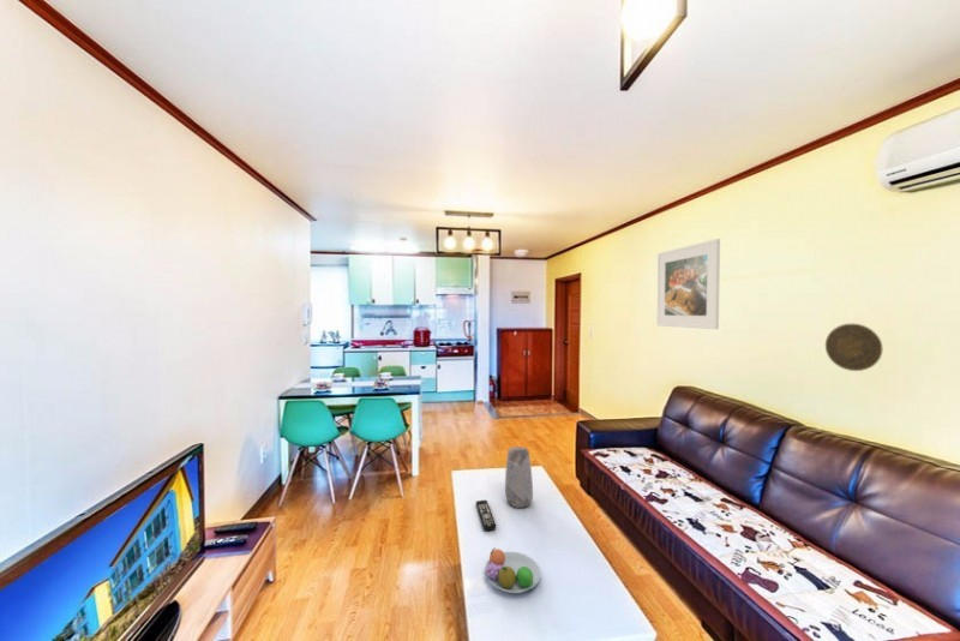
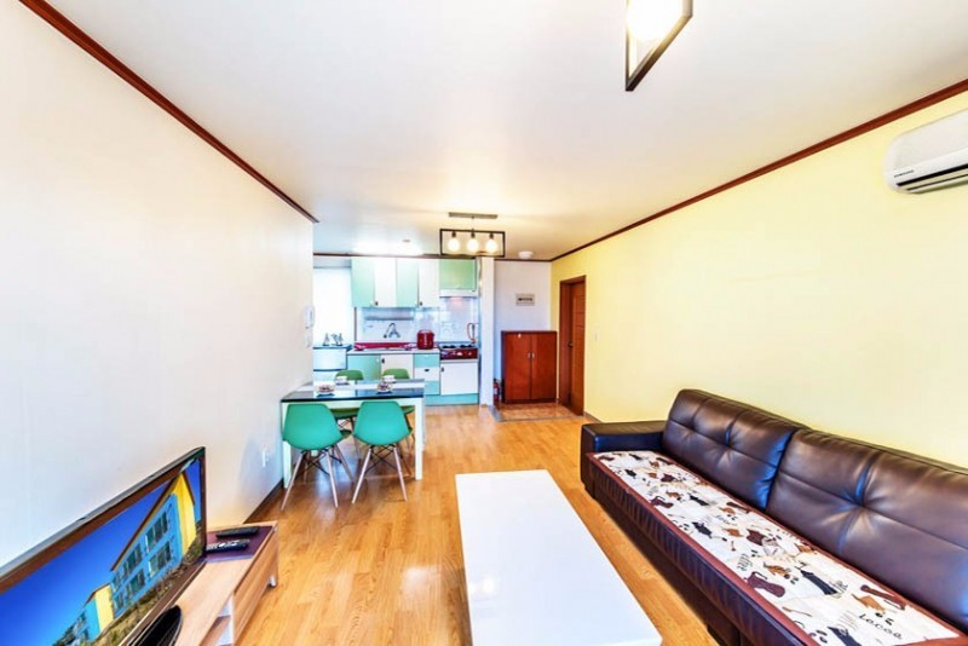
- vase [504,445,534,509]
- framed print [655,238,721,330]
- decorative plate [824,323,883,372]
- remote control [475,499,497,532]
- fruit bowl [484,546,541,594]
